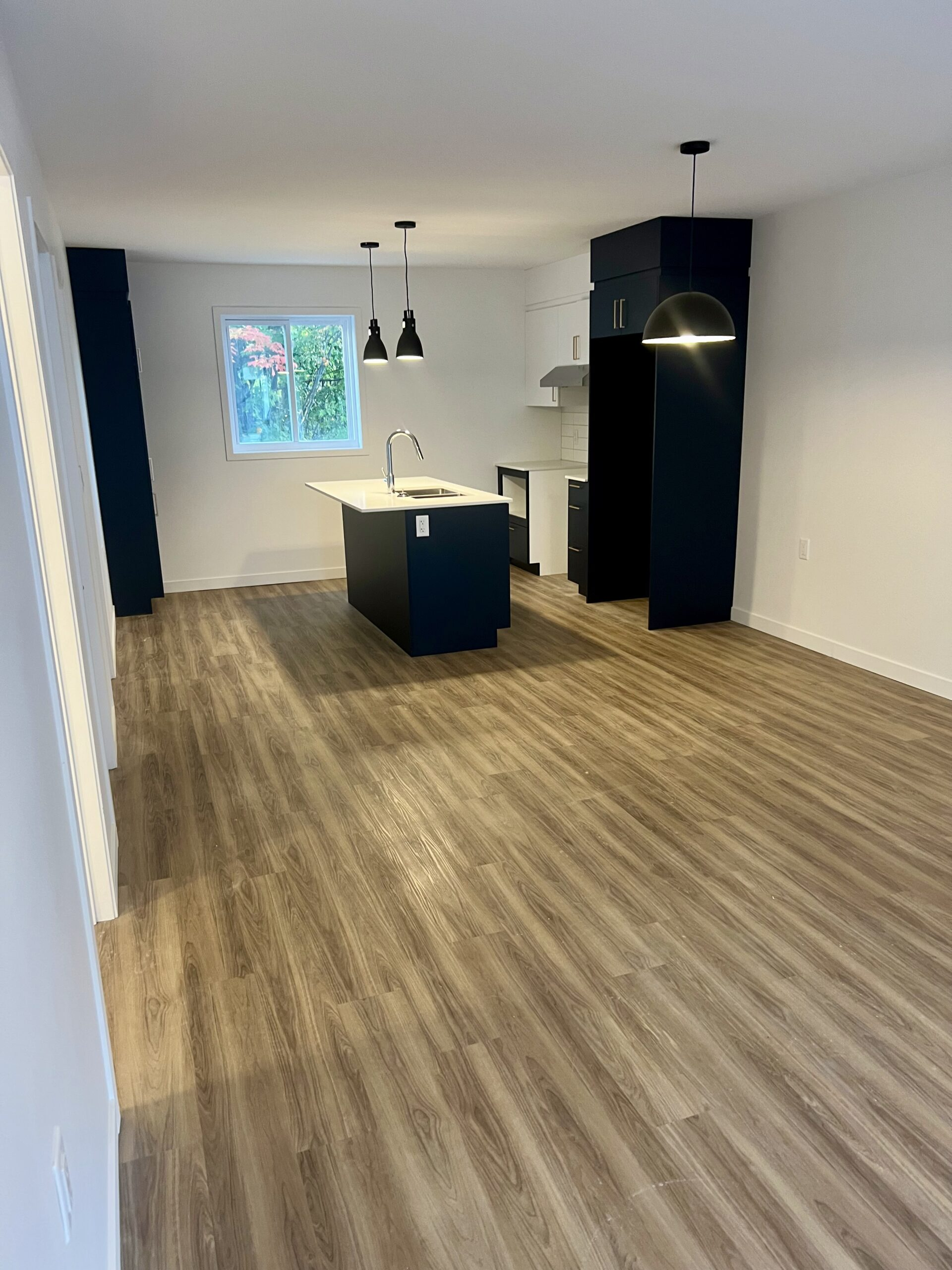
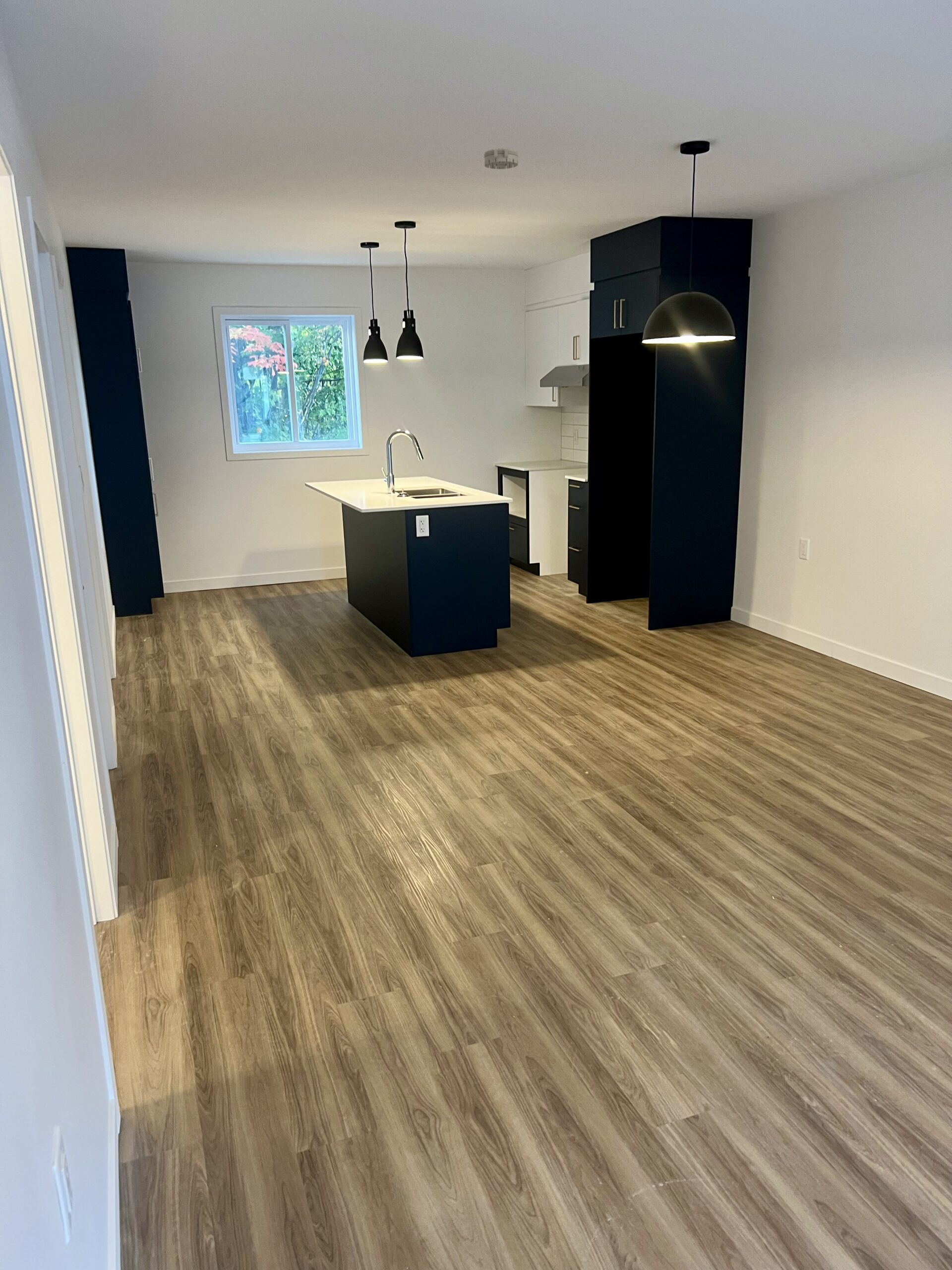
+ smoke detector [483,148,519,170]
